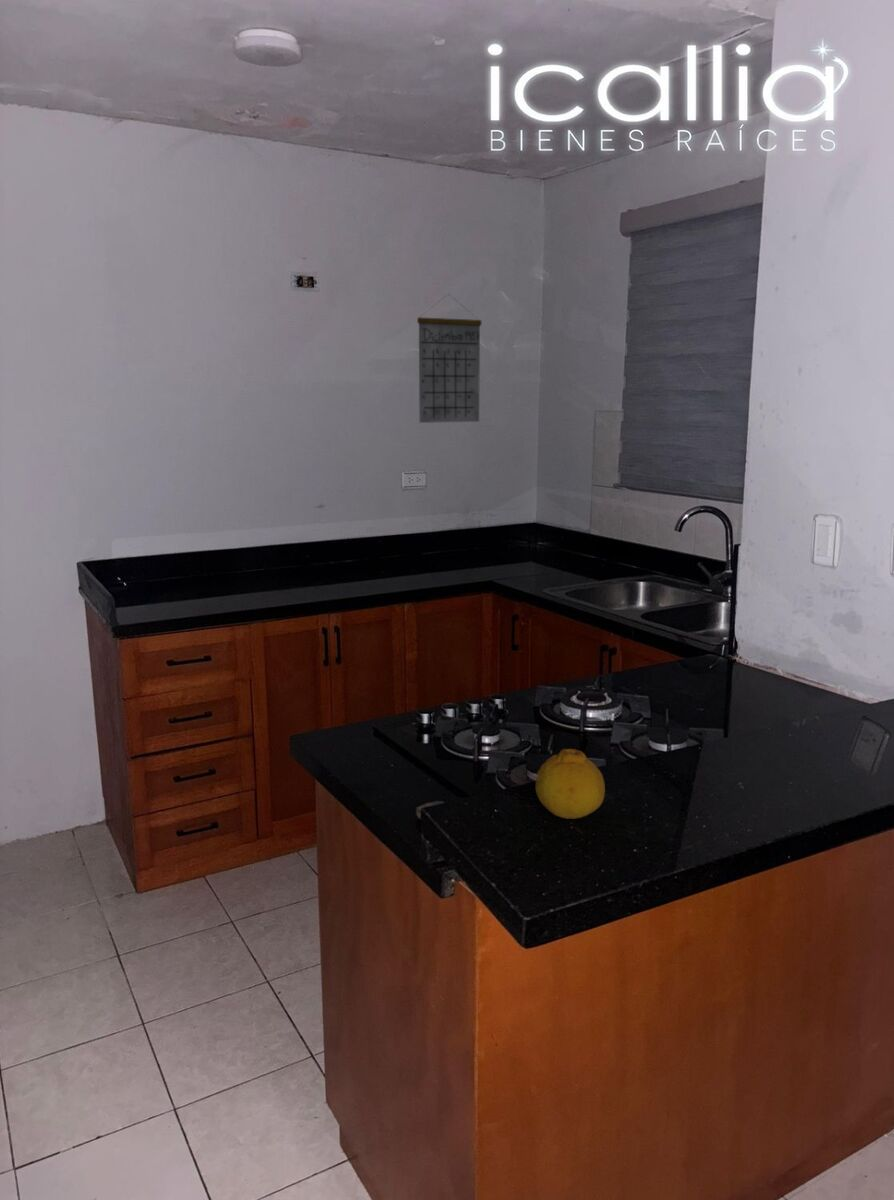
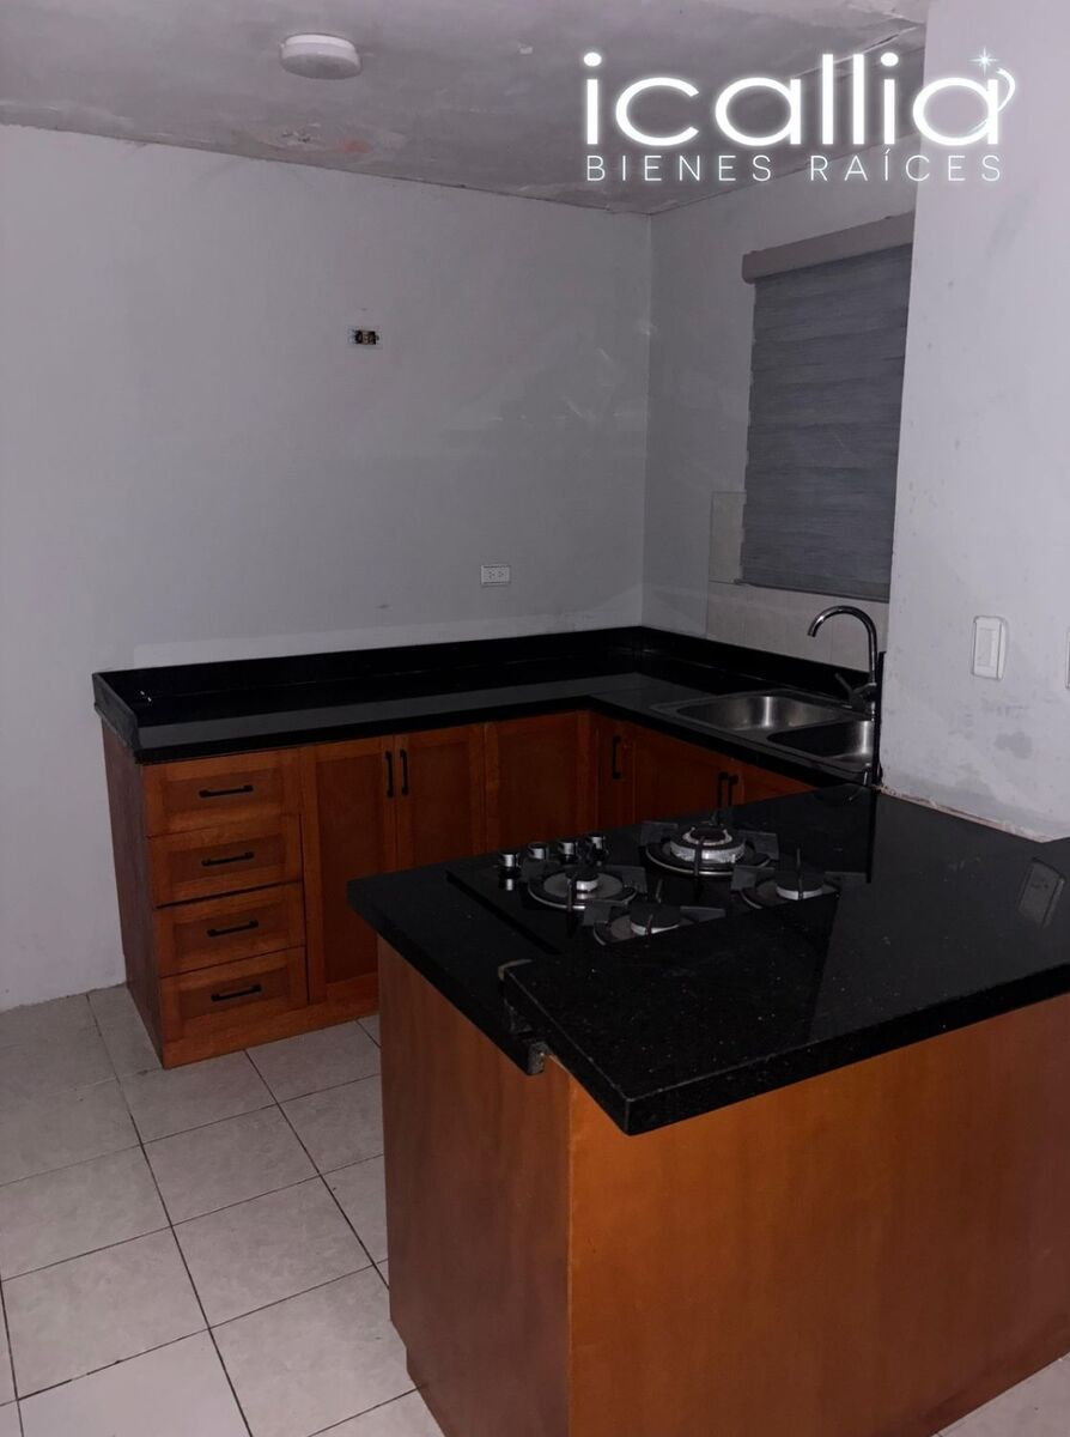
- fruit [535,748,606,820]
- calendar [416,293,483,424]
